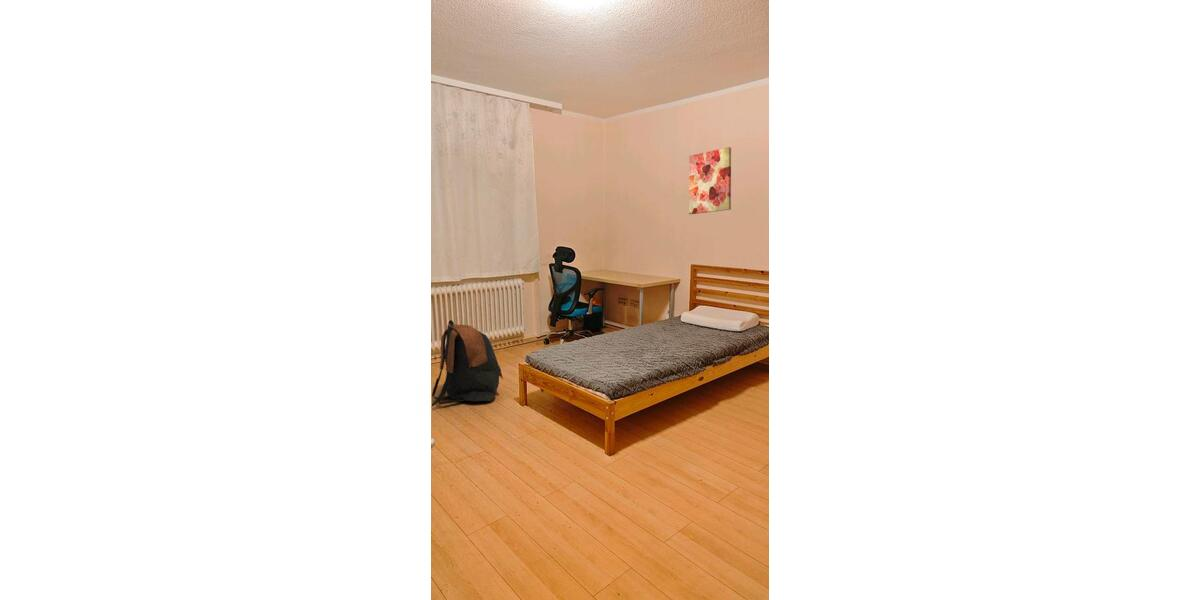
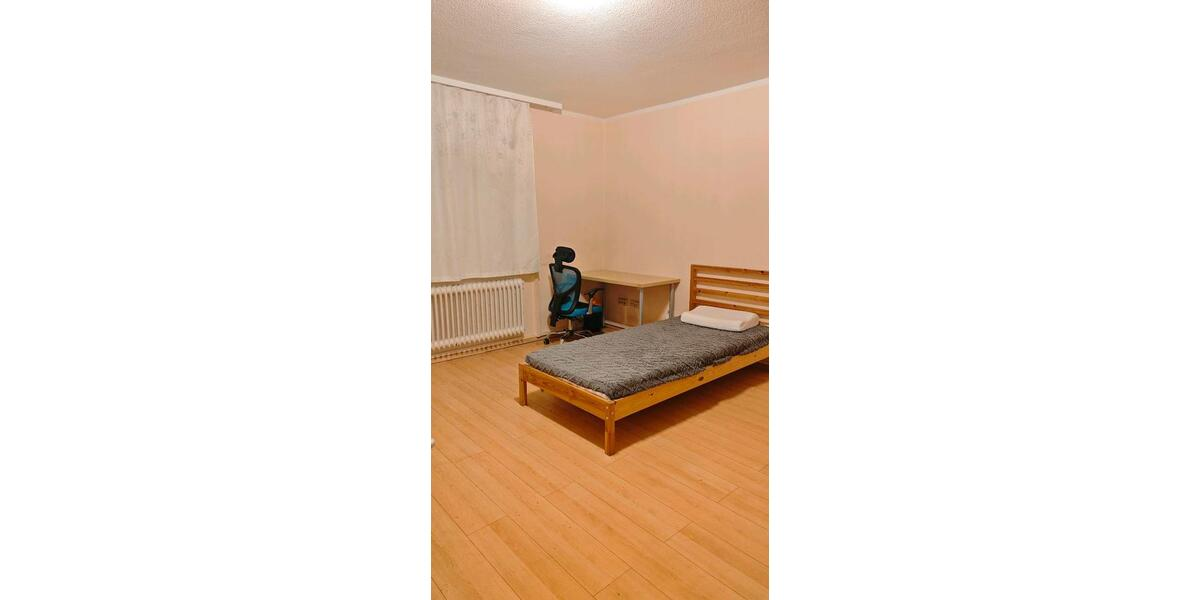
- wall art [688,146,732,215]
- backpack [431,319,504,407]
